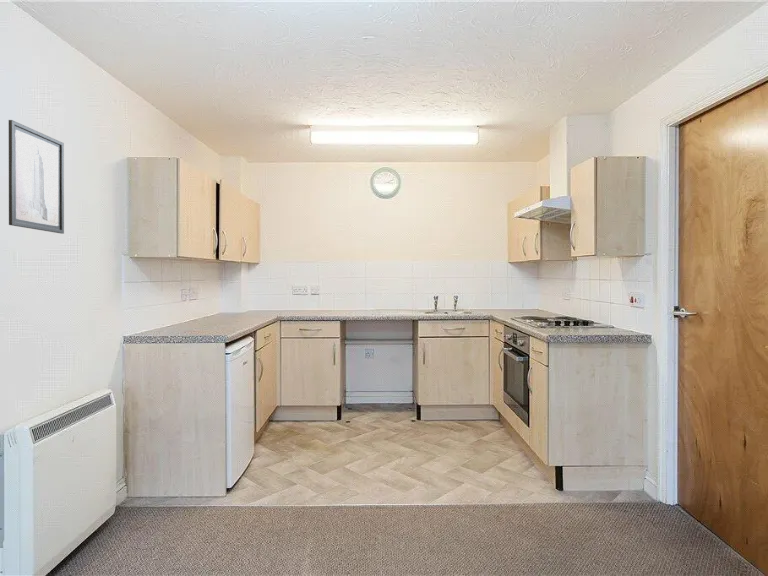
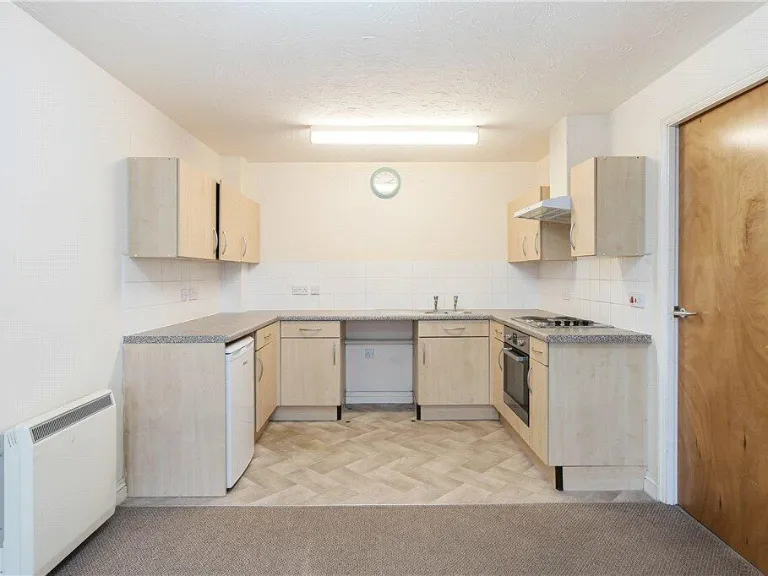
- wall art [8,119,65,235]
